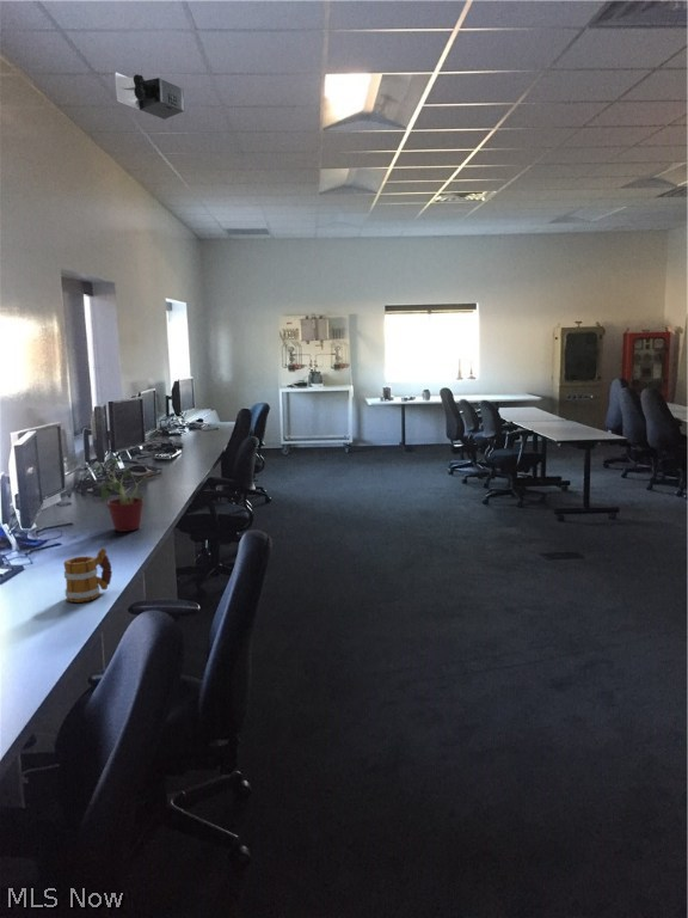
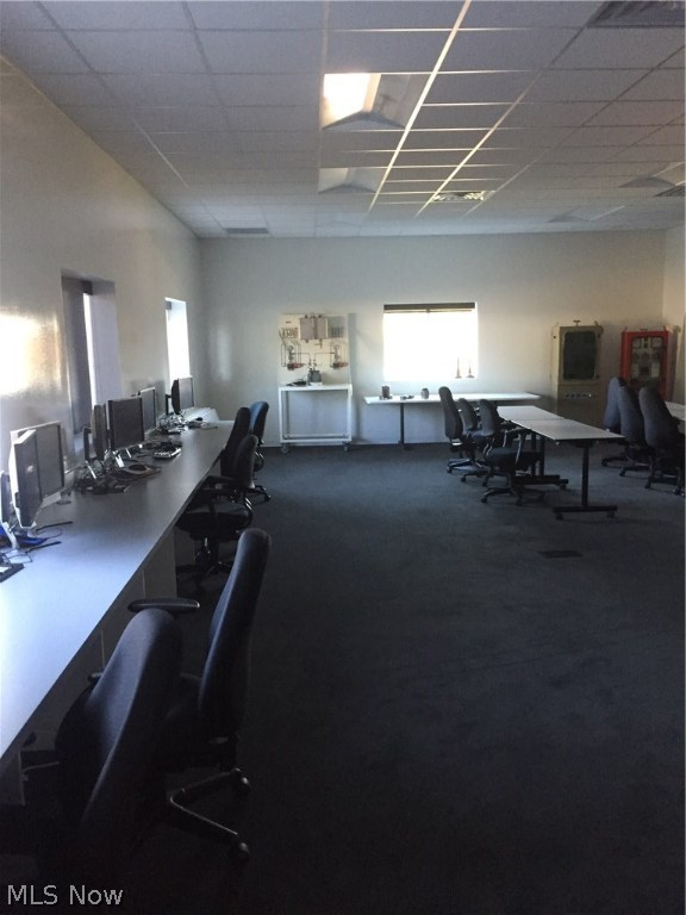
- potted plant [90,455,152,533]
- mug [63,547,113,604]
- projector [115,72,185,121]
